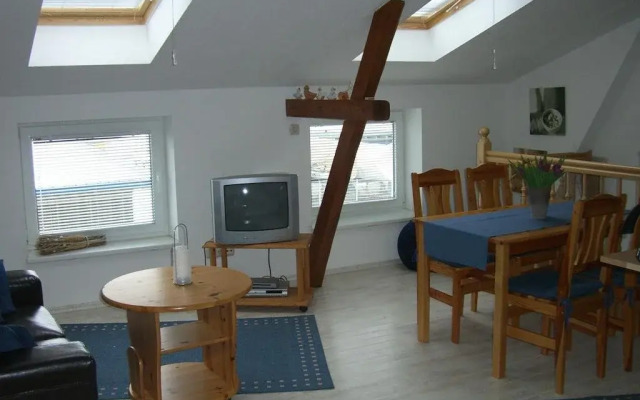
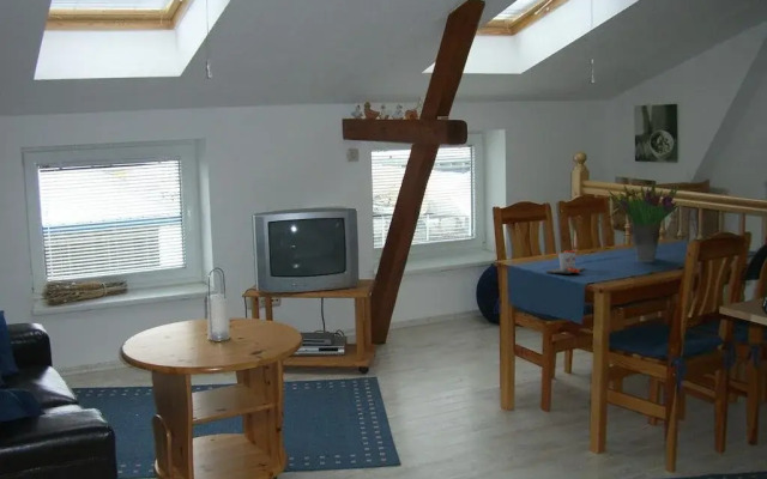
+ cup [545,249,586,274]
